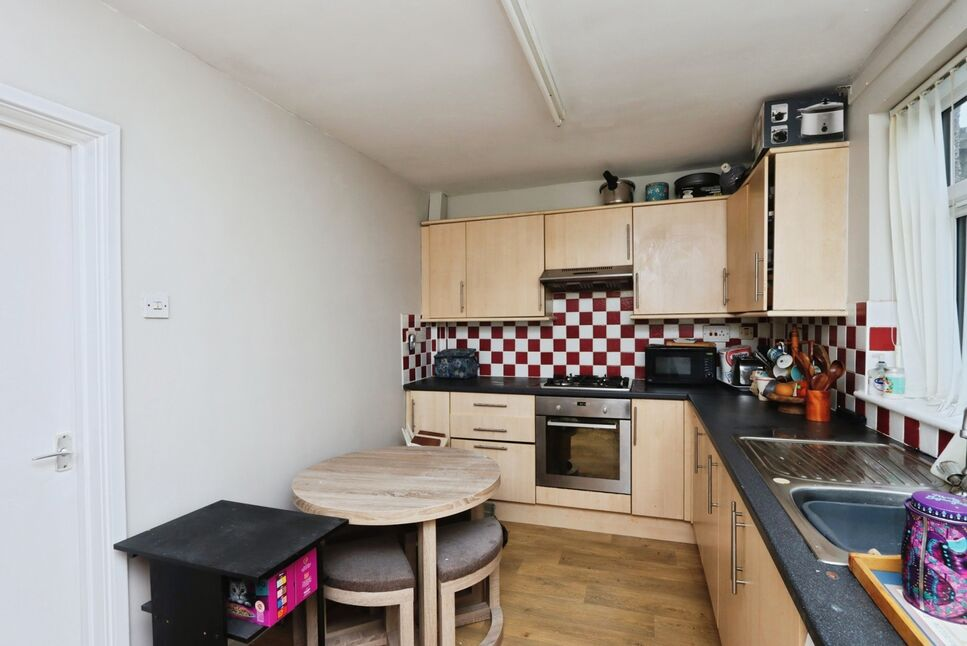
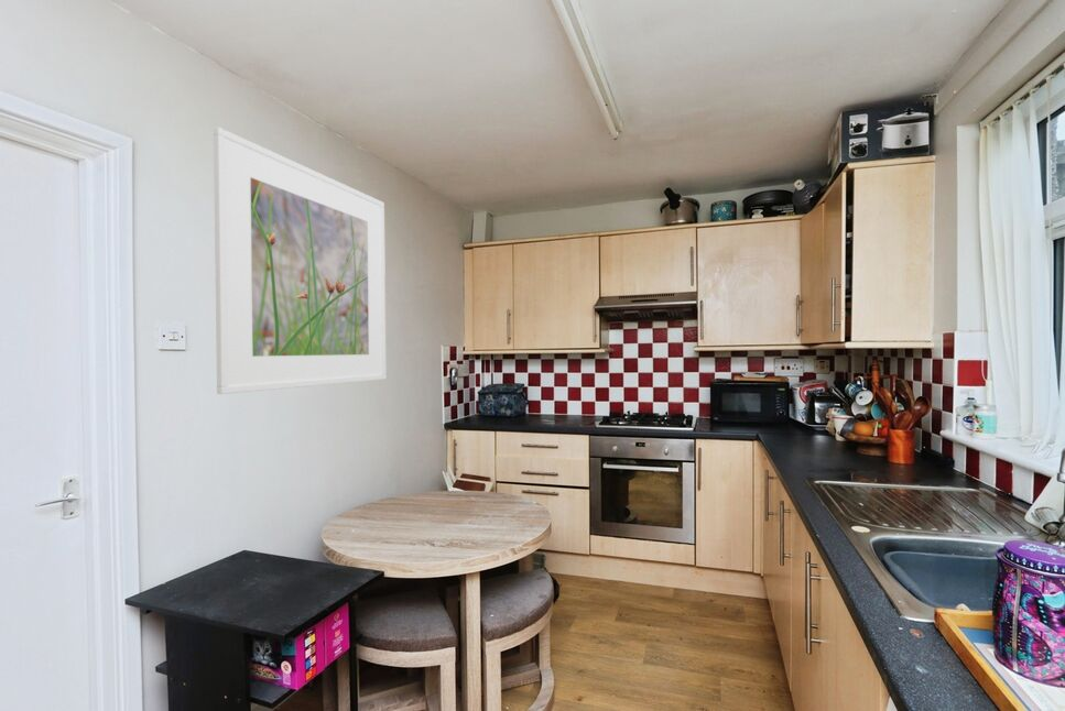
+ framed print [213,127,387,395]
